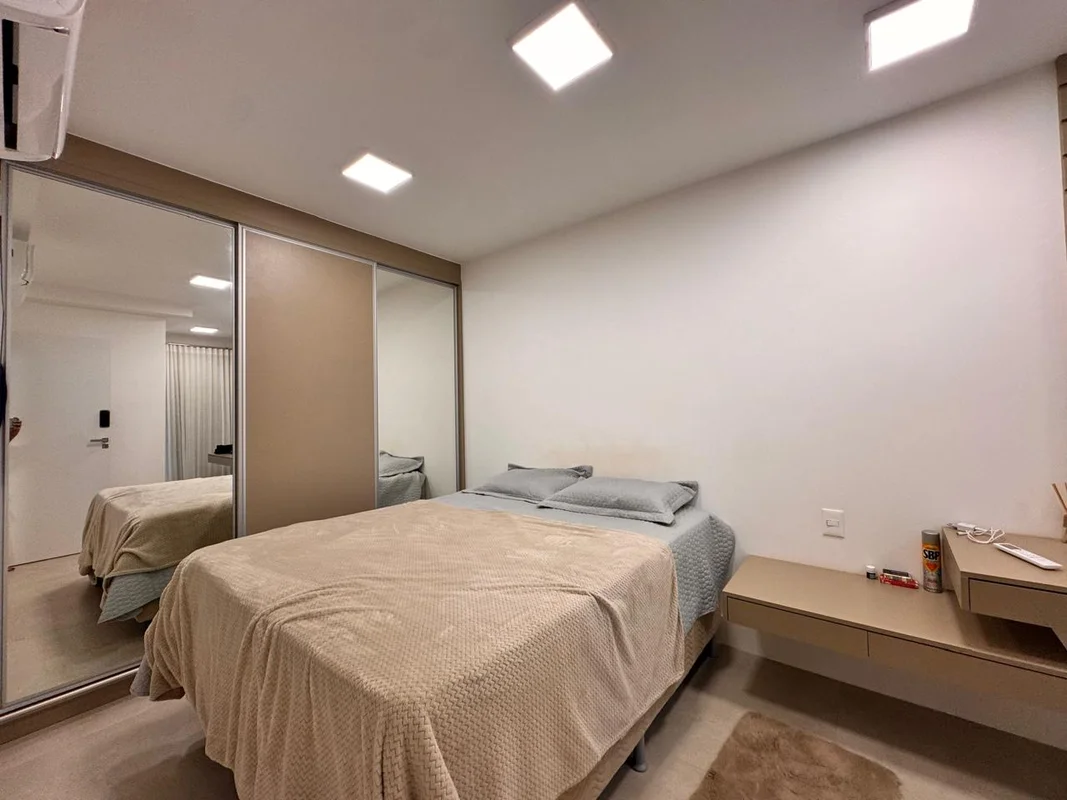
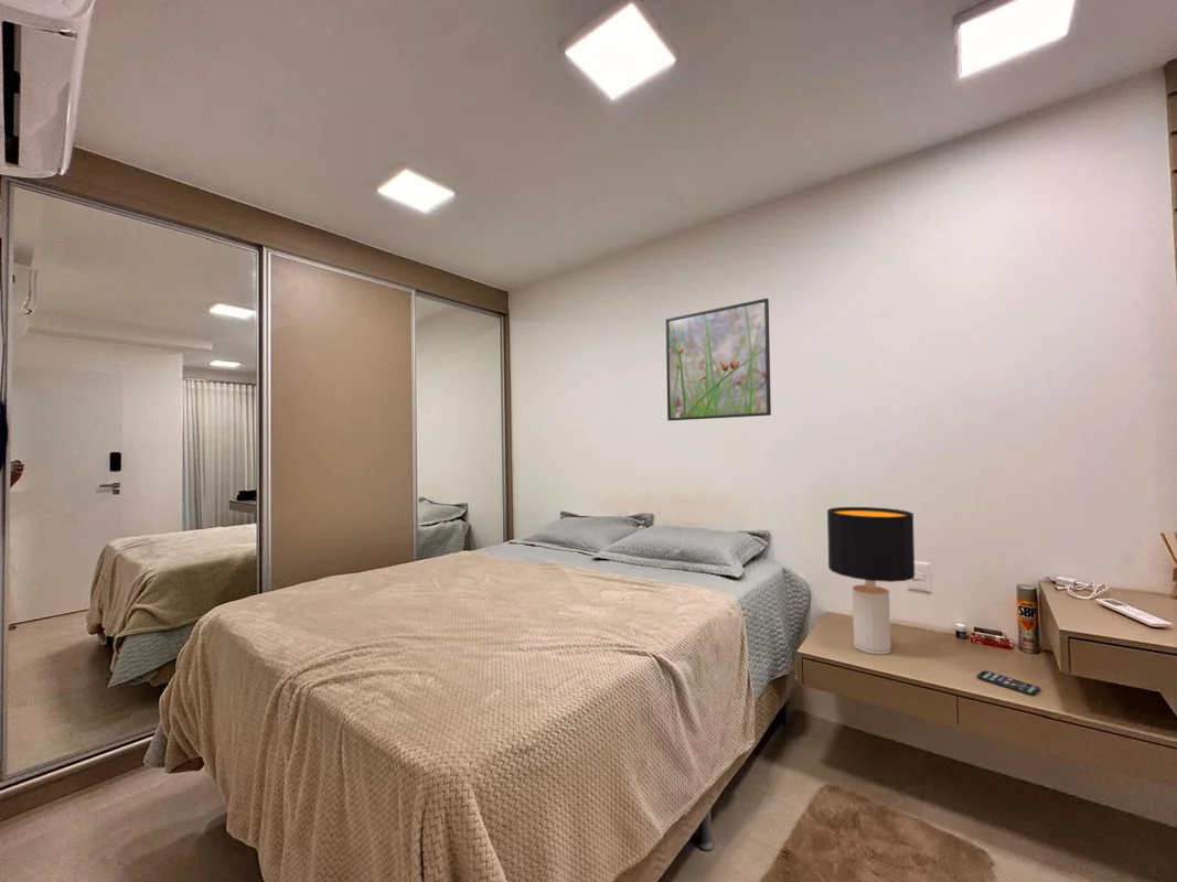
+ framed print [665,298,772,422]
+ smartphone [976,669,1041,697]
+ desk lamp [826,506,916,656]
